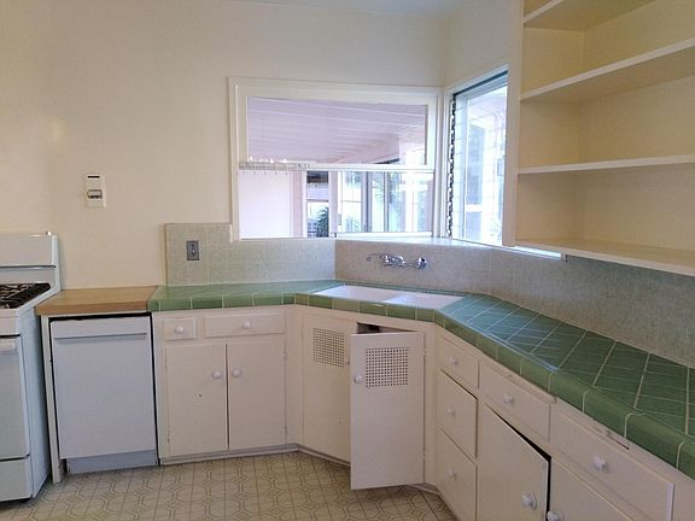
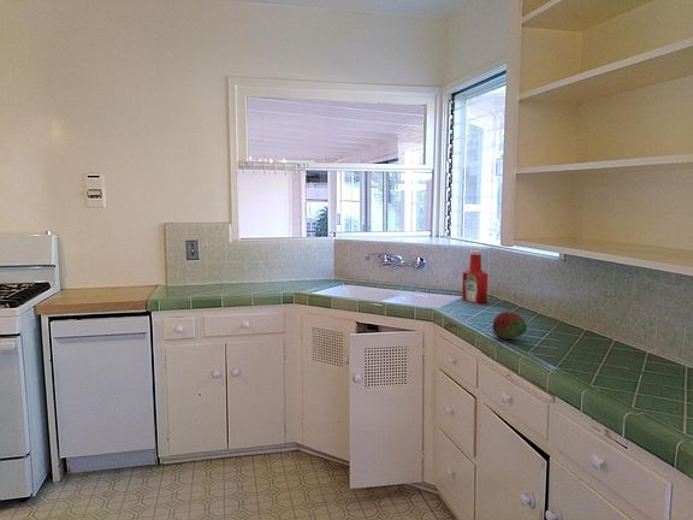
+ soap bottle [461,249,488,305]
+ fruit [492,311,528,341]
